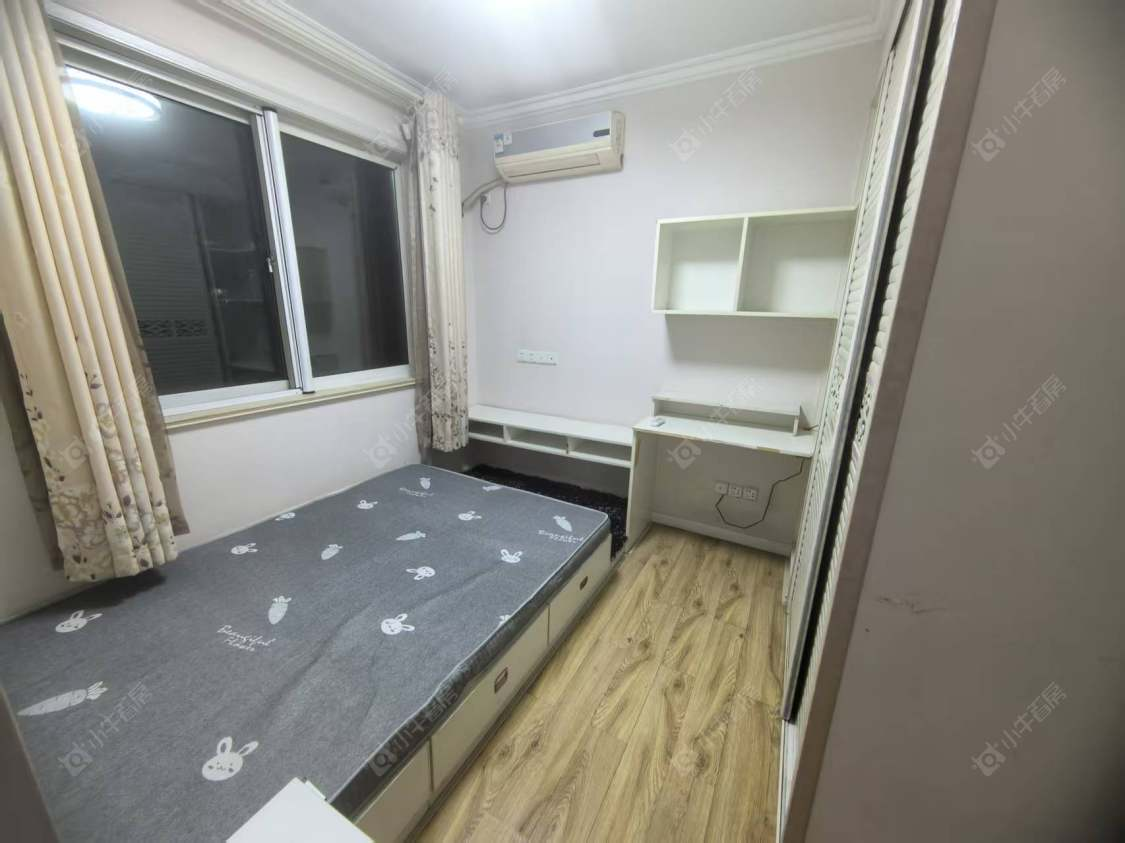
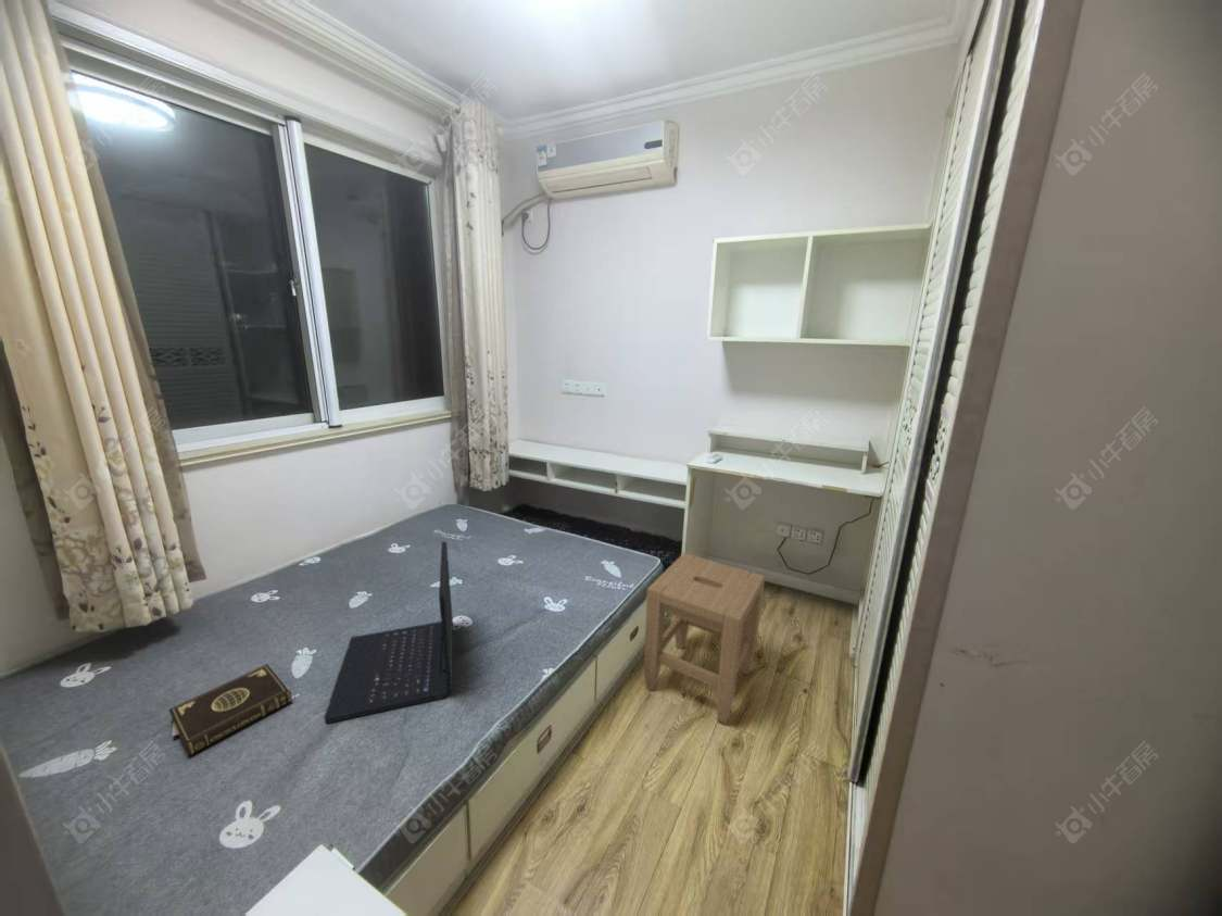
+ laptop [323,540,454,724]
+ book [167,663,293,757]
+ stool [643,552,766,726]
